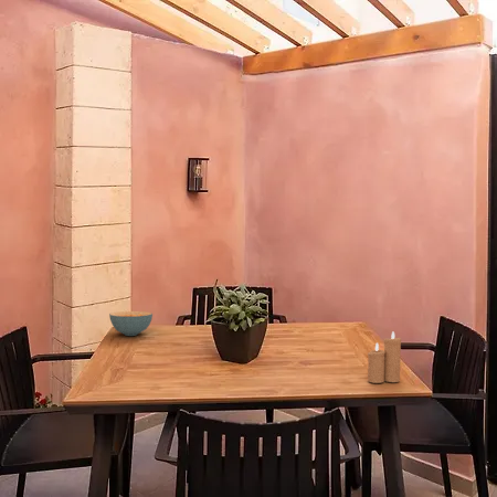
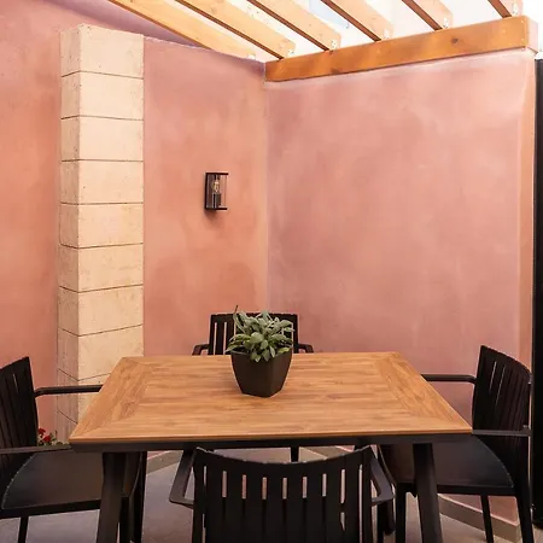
- cereal bowl [108,310,154,337]
- candle [367,331,402,384]
